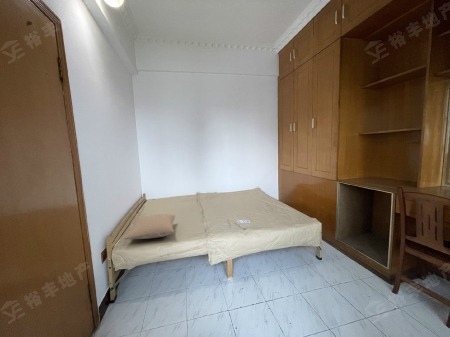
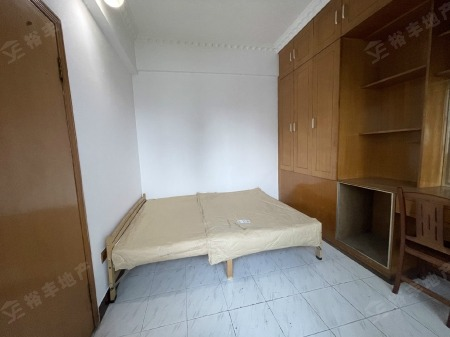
- pillow [123,213,176,240]
